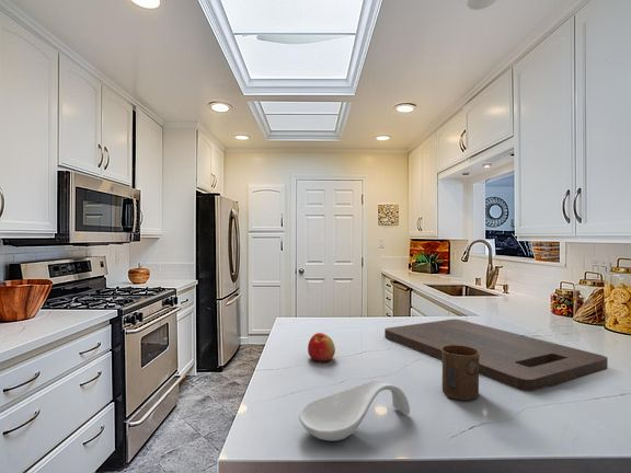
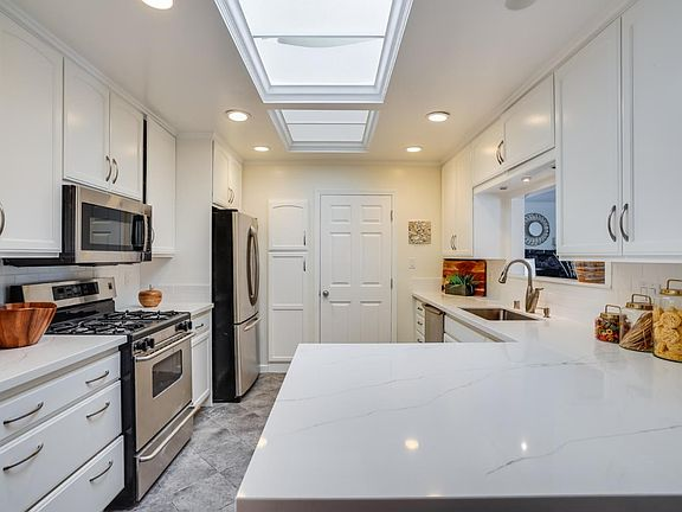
- cutting board [383,319,609,392]
- apple [307,332,336,362]
- spoon rest [298,379,411,442]
- cup [441,345,480,402]
